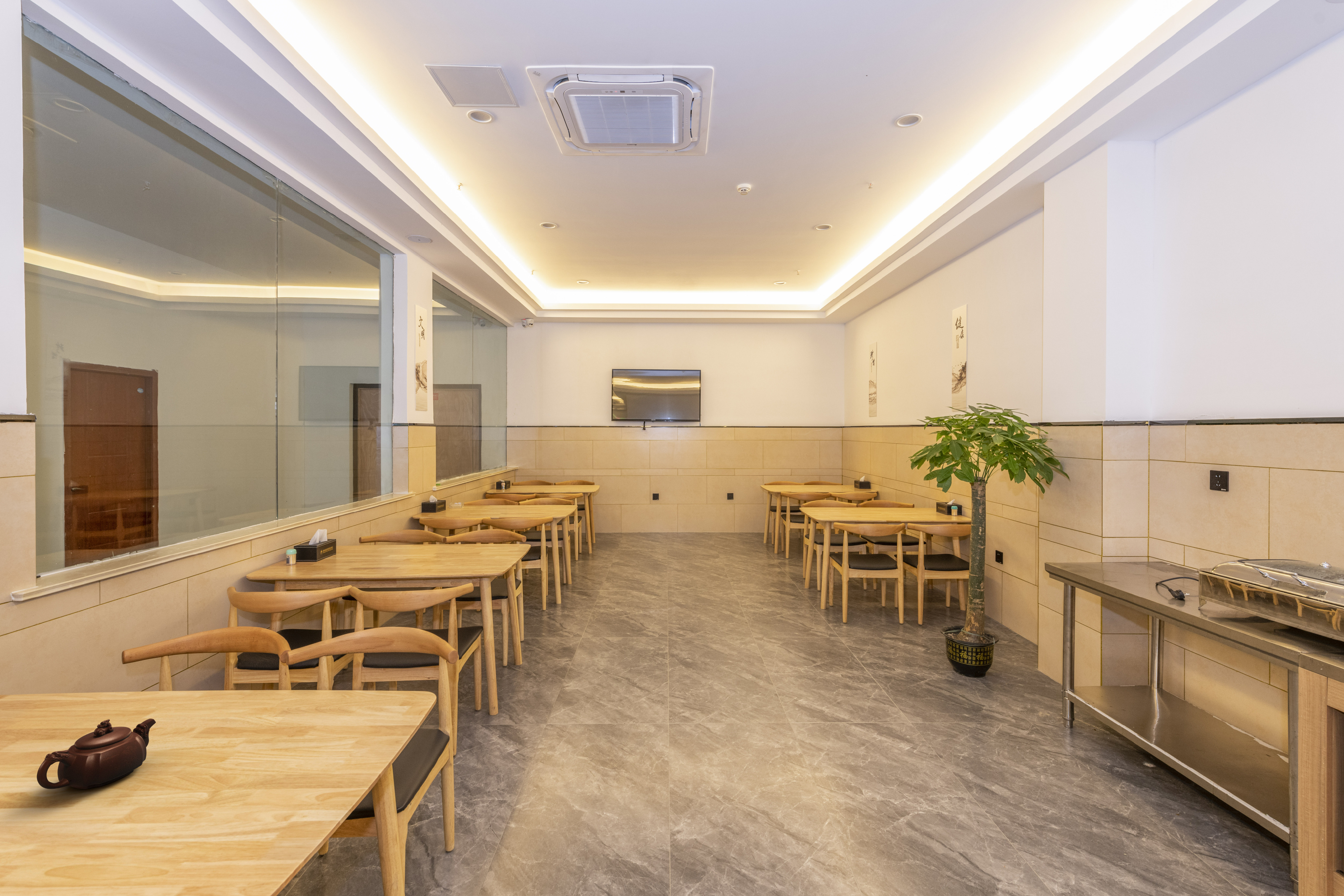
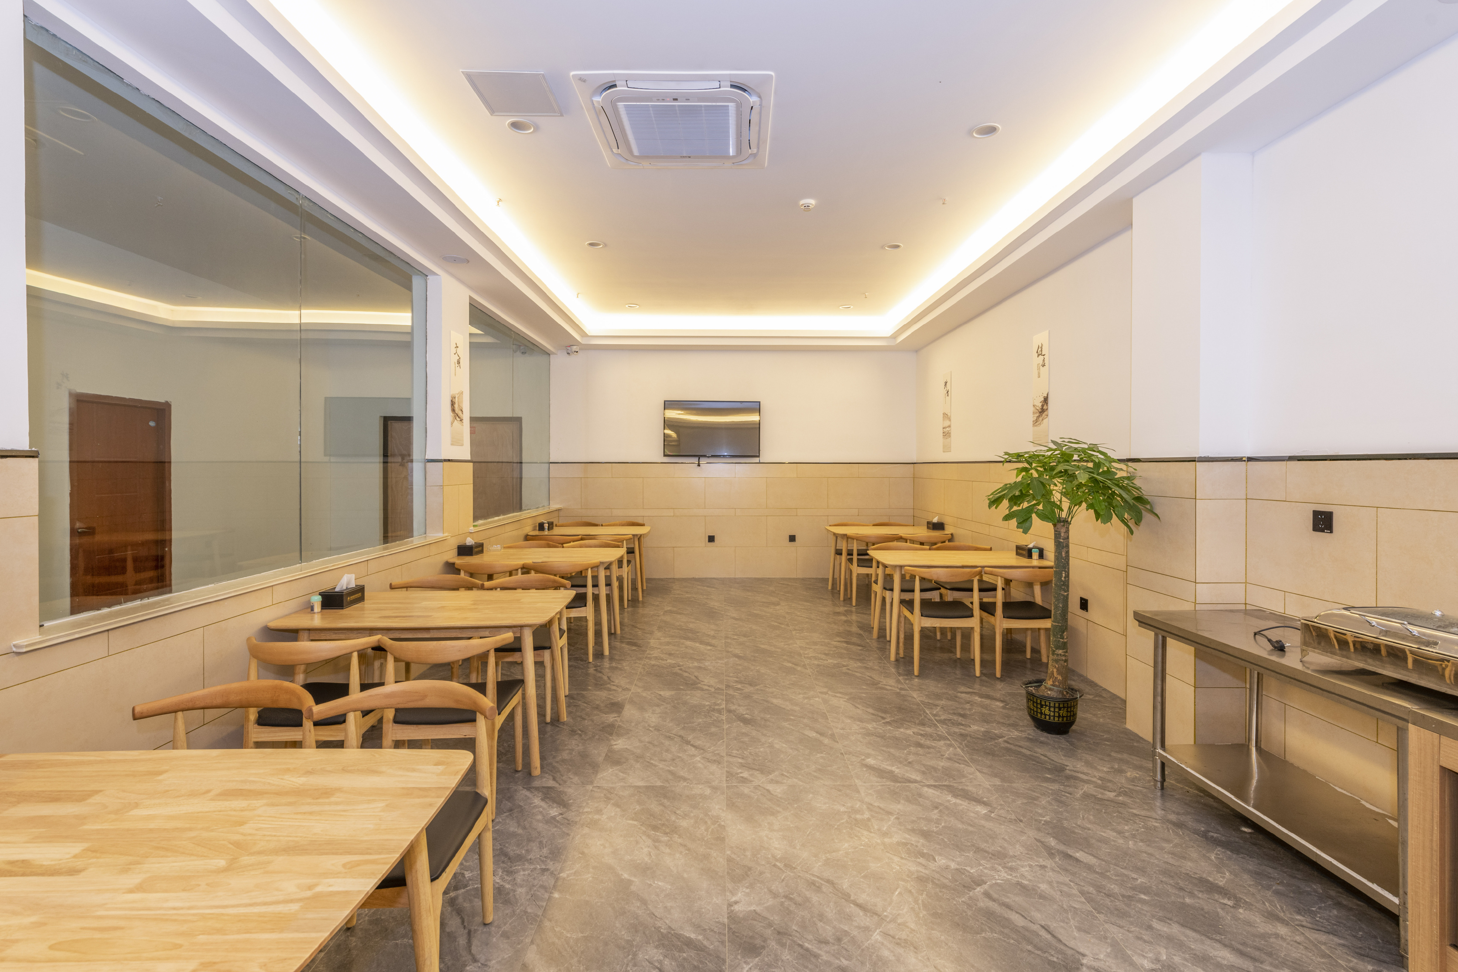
- teapot [36,718,156,789]
